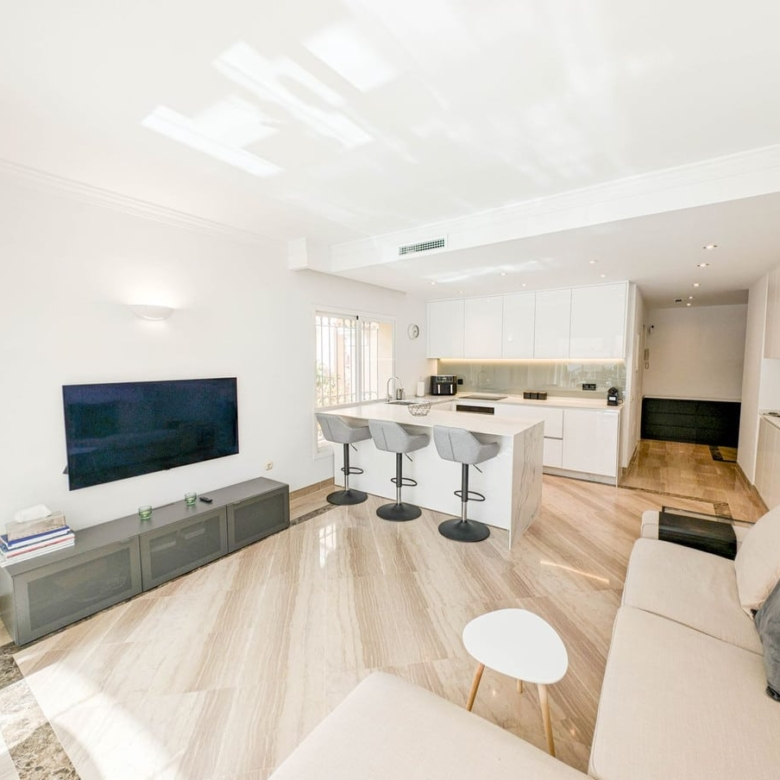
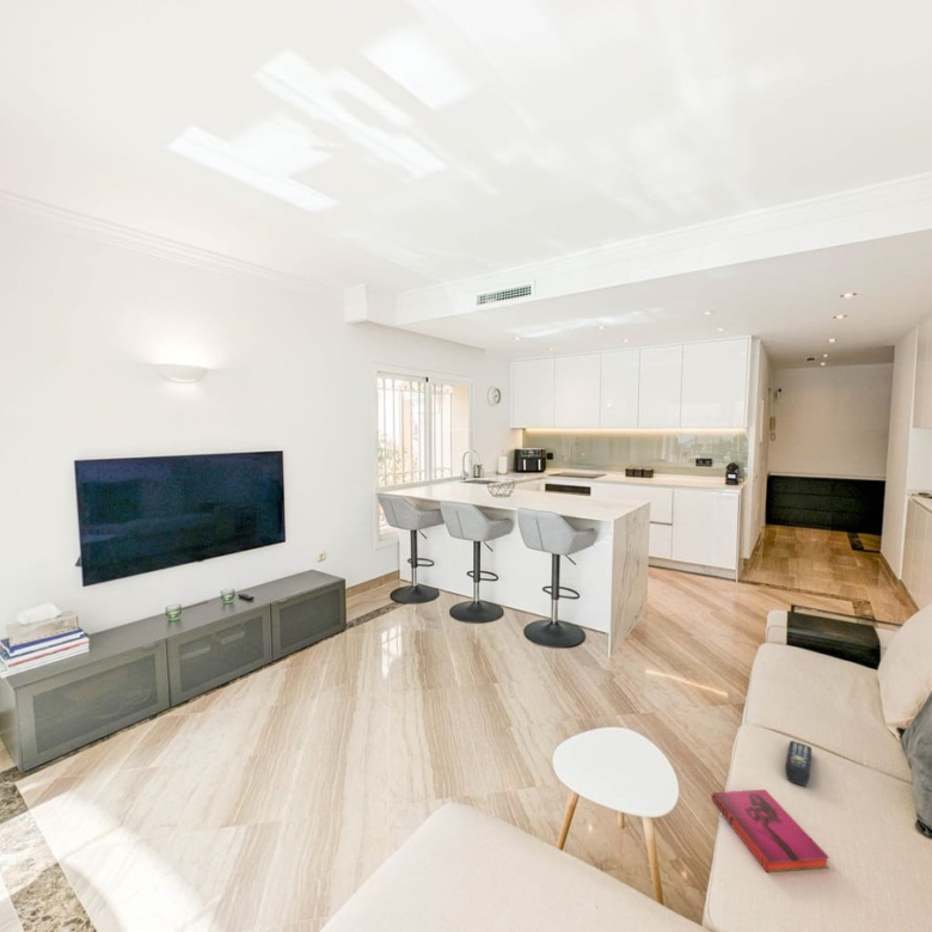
+ hardback book [710,789,830,873]
+ remote control [784,740,813,787]
